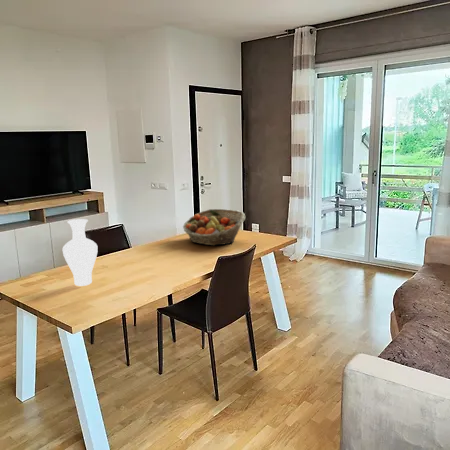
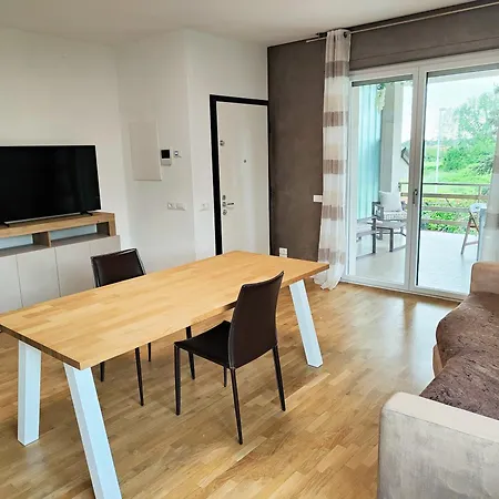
- vase [61,218,98,287]
- fruit basket [182,208,246,246]
